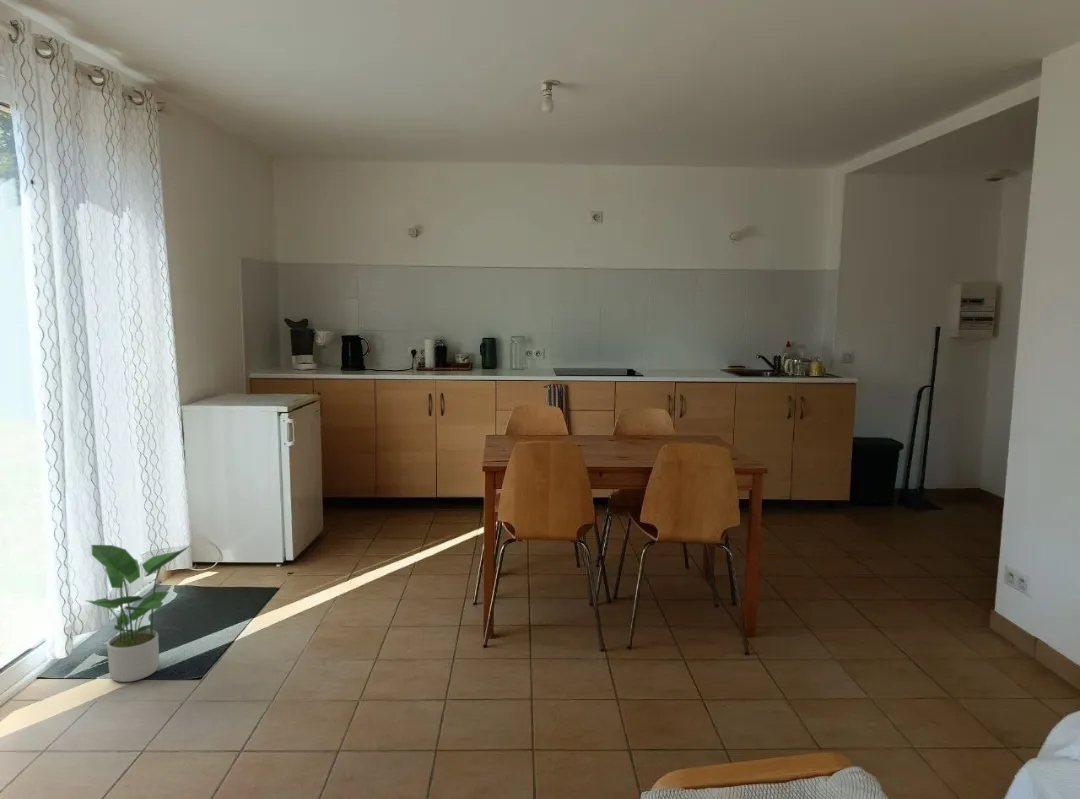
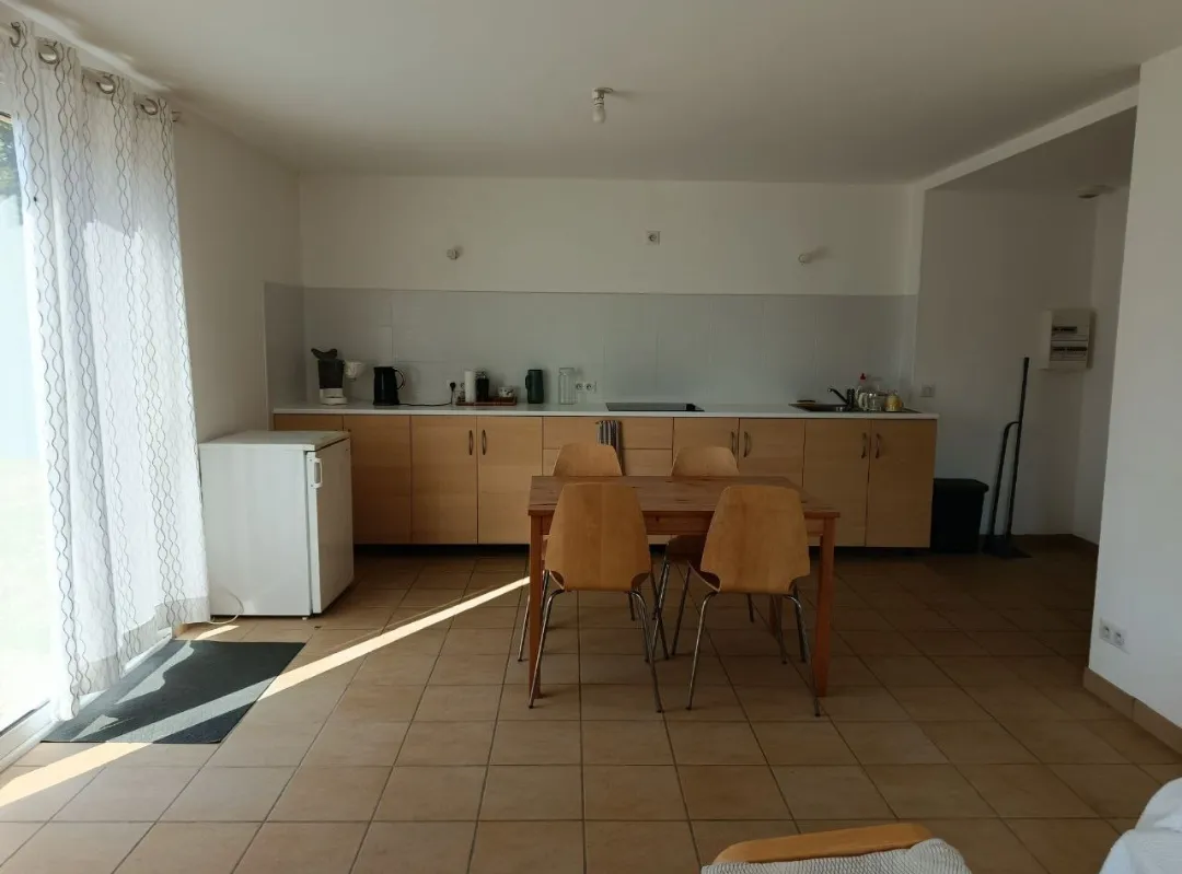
- potted plant [83,544,191,683]
